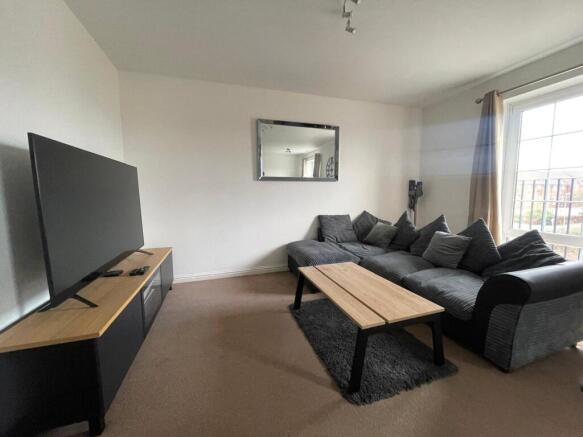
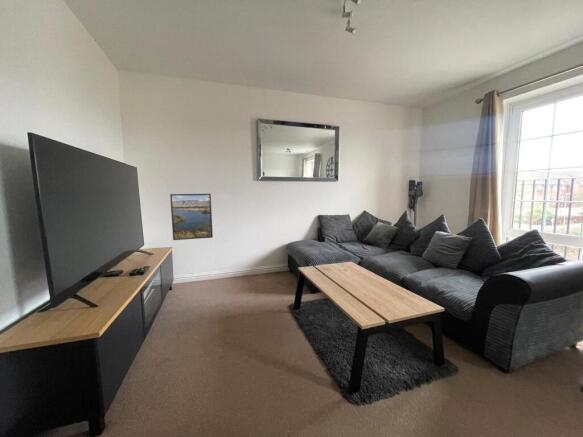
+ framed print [169,193,214,241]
